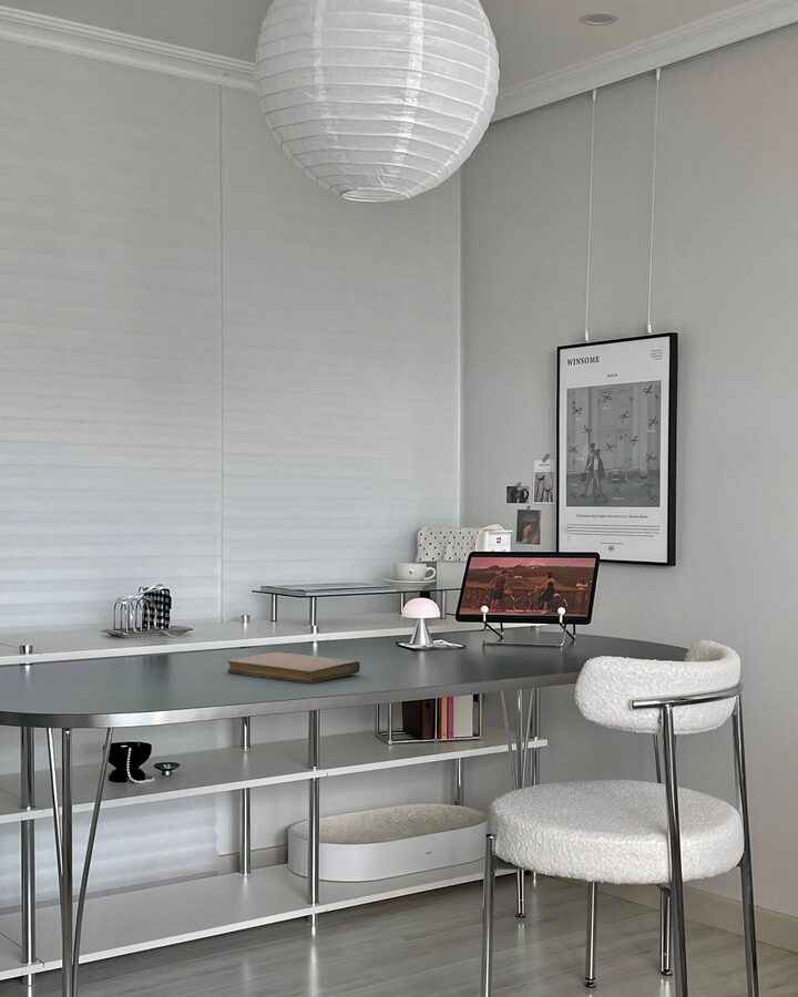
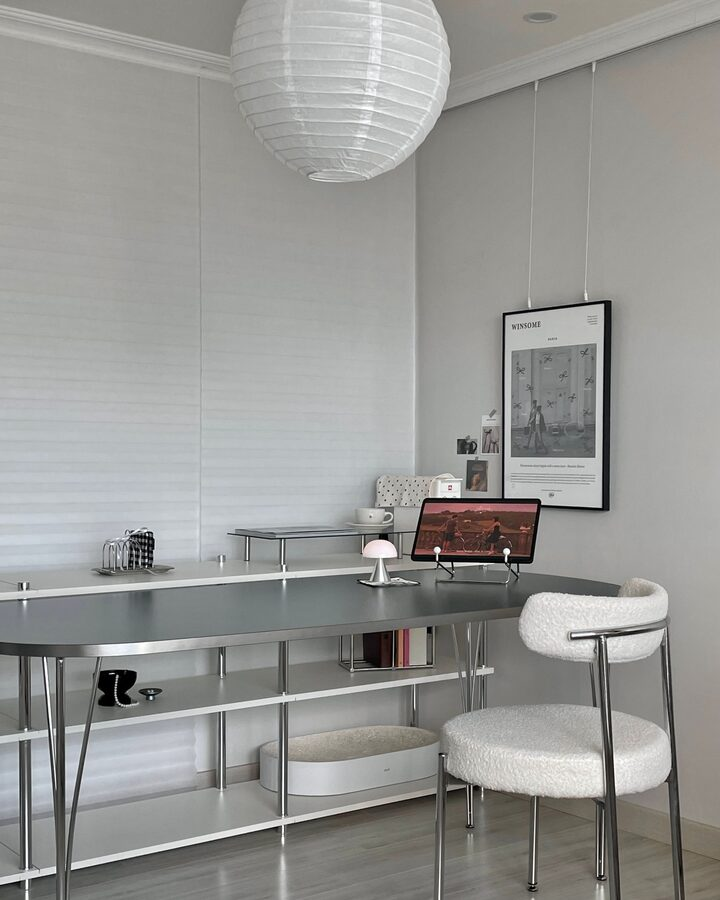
- notebook [226,651,361,685]
